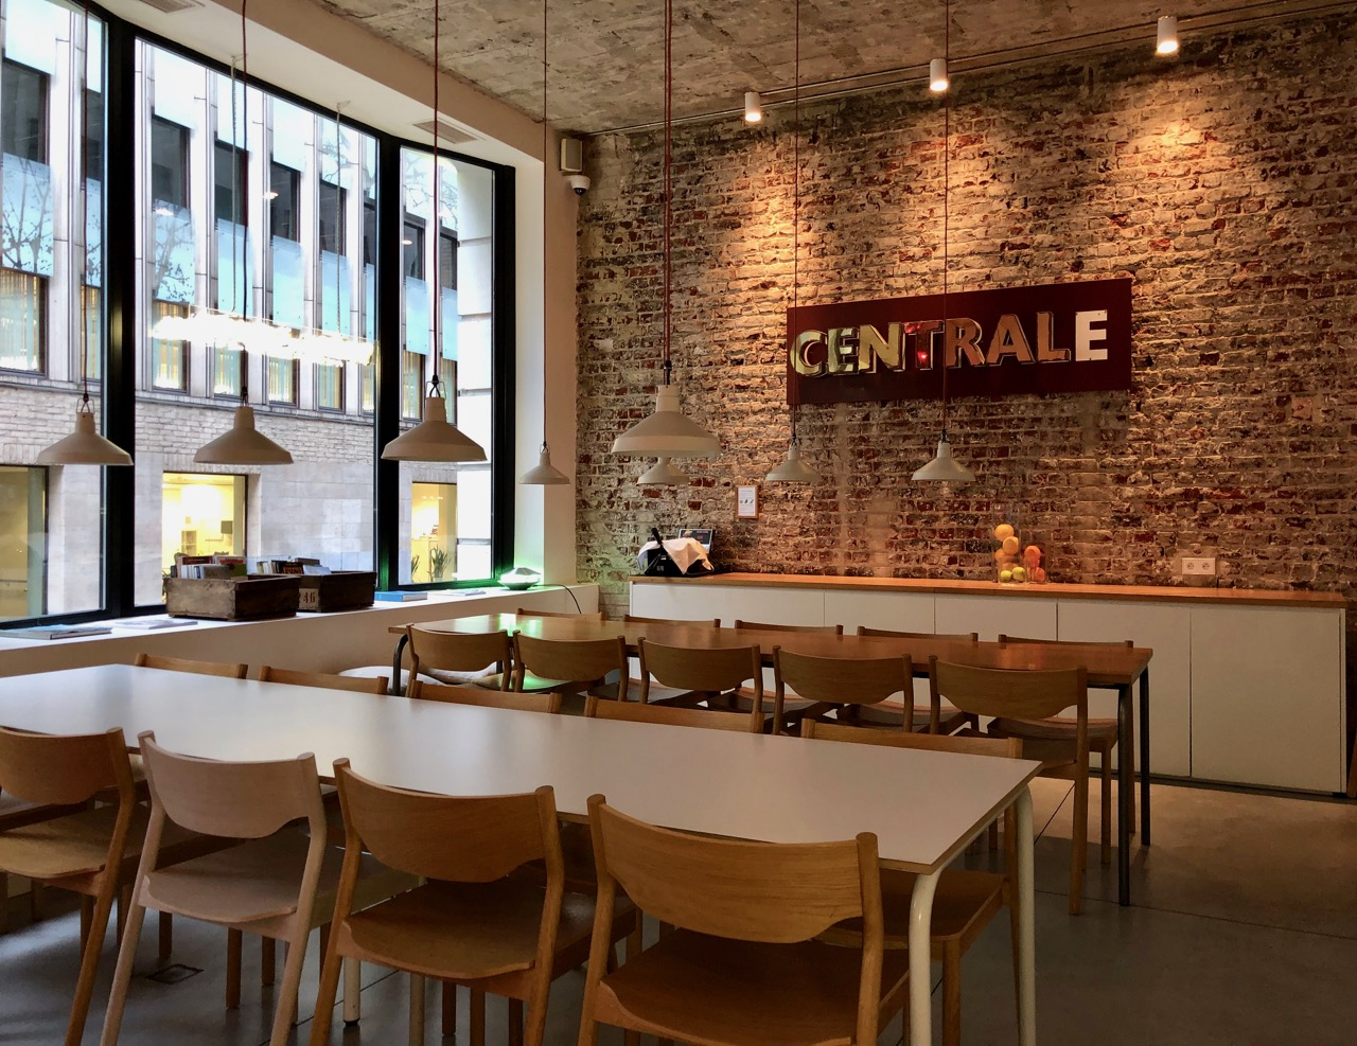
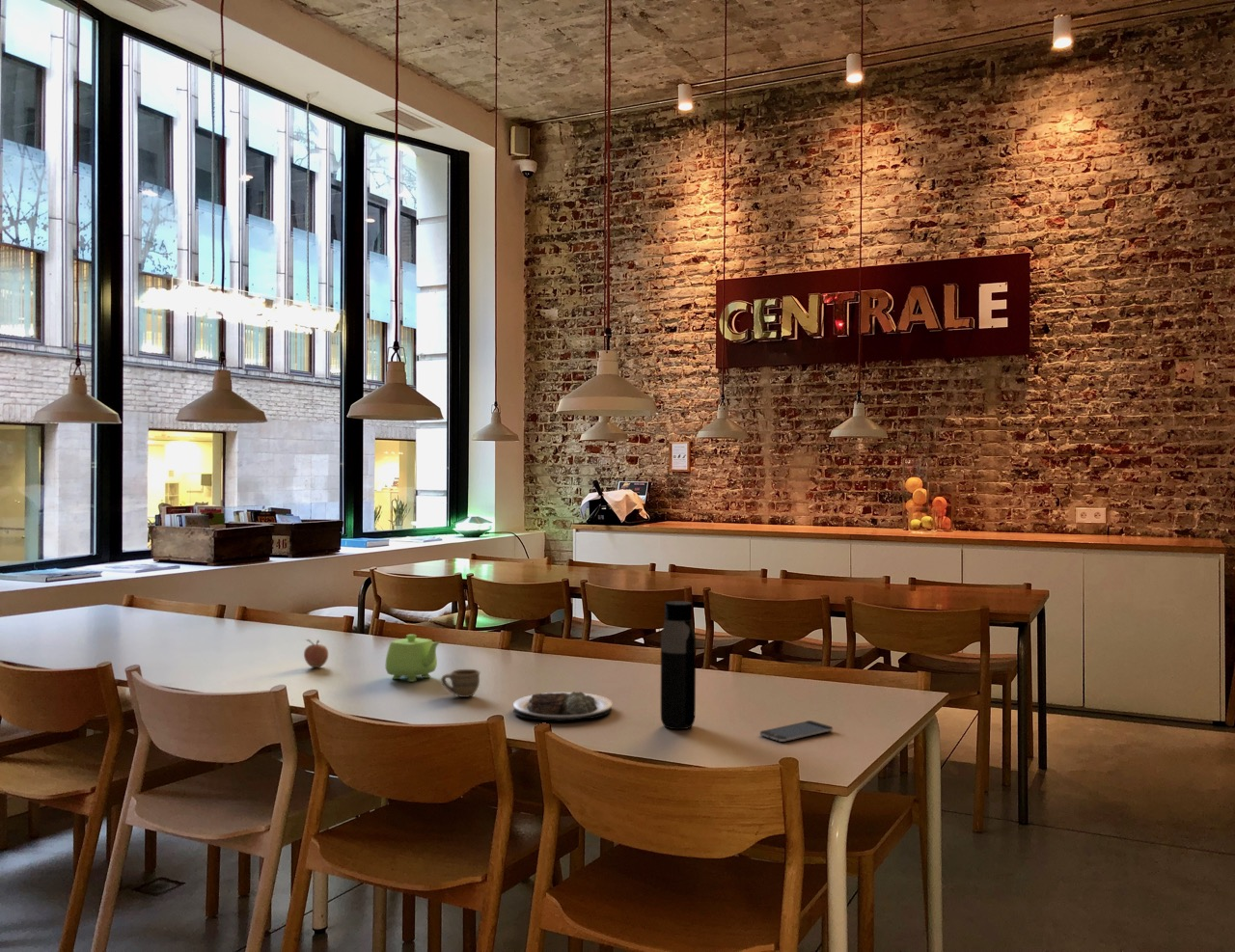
+ teapot [384,634,442,683]
+ plate [512,691,614,721]
+ cup [440,668,481,698]
+ smartphone [758,720,834,743]
+ water bottle [660,600,697,730]
+ fruit [303,639,329,668]
